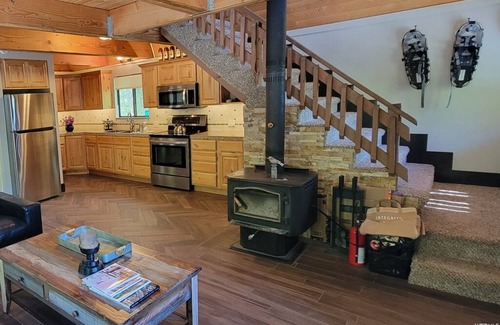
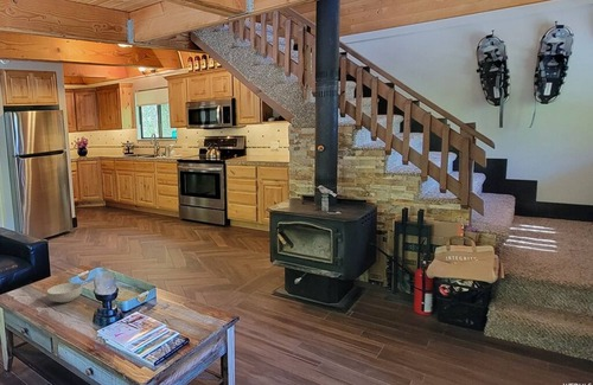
+ cereal bowl [46,282,83,303]
